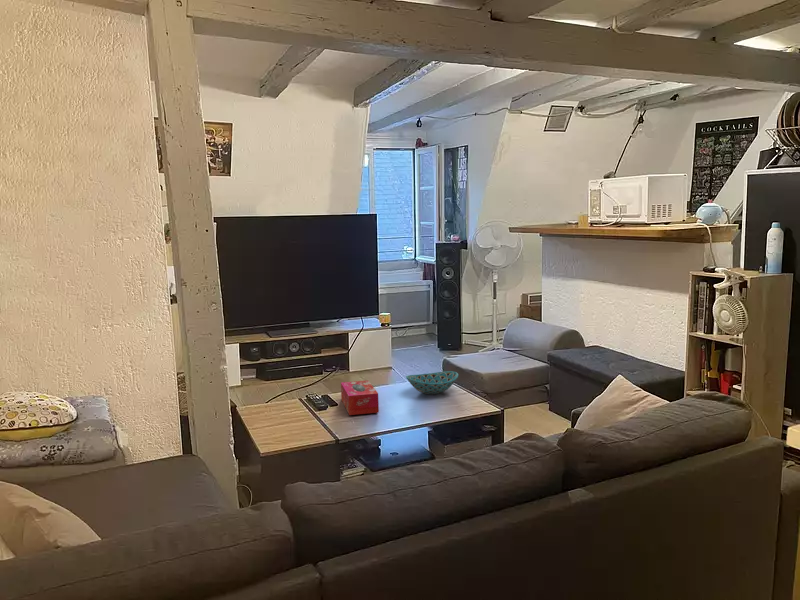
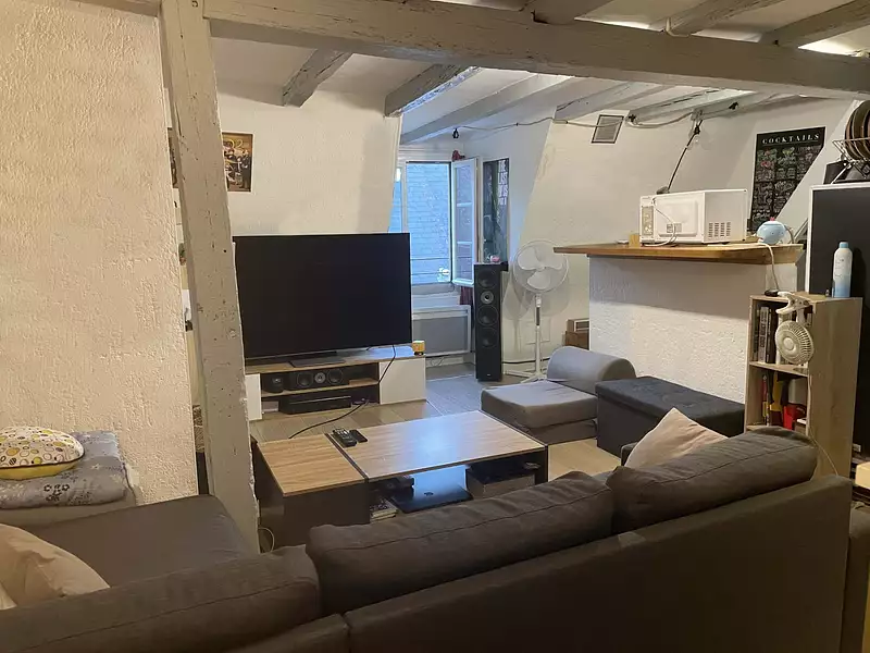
- bowl [405,370,459,395]
- tissue box [340,379,380,416]
